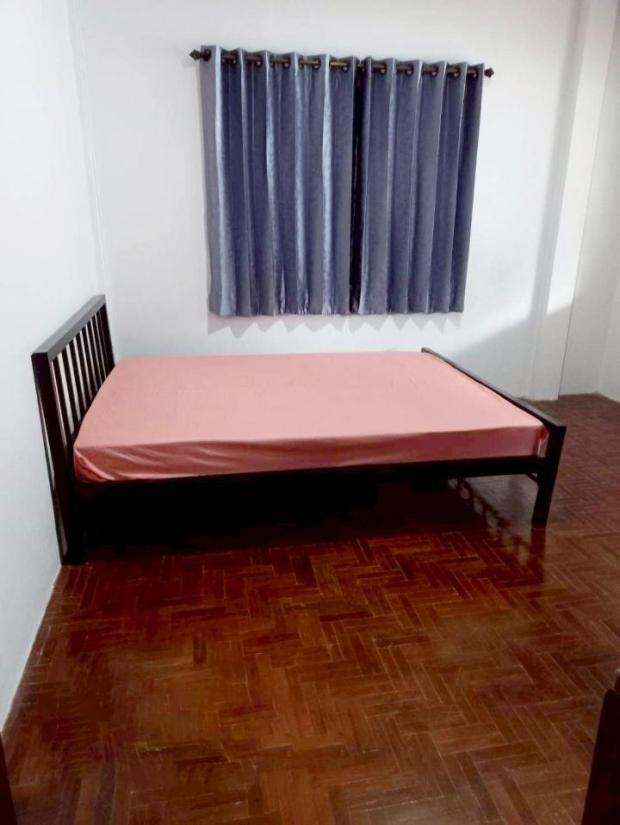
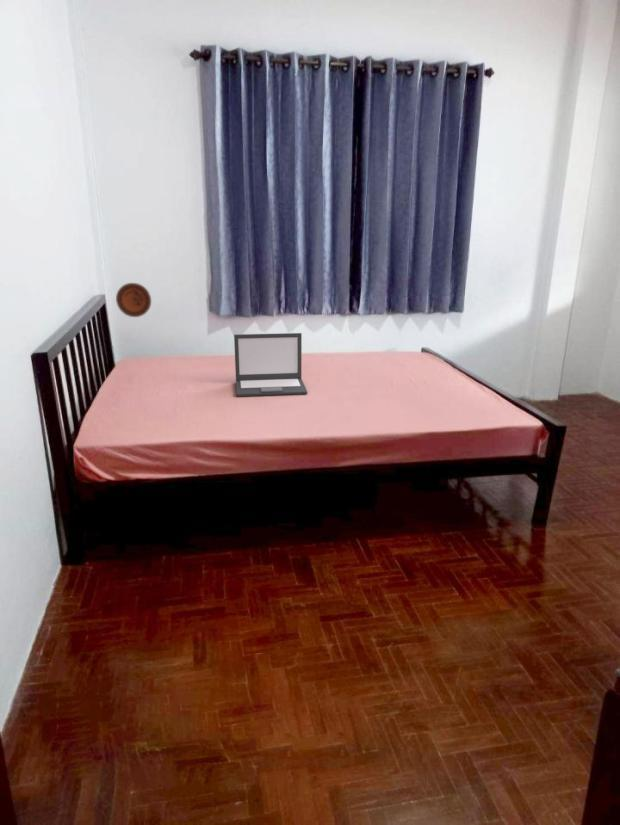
+ laptop [233,332,308,398]
+ decorative plate [115,282,152,318]
